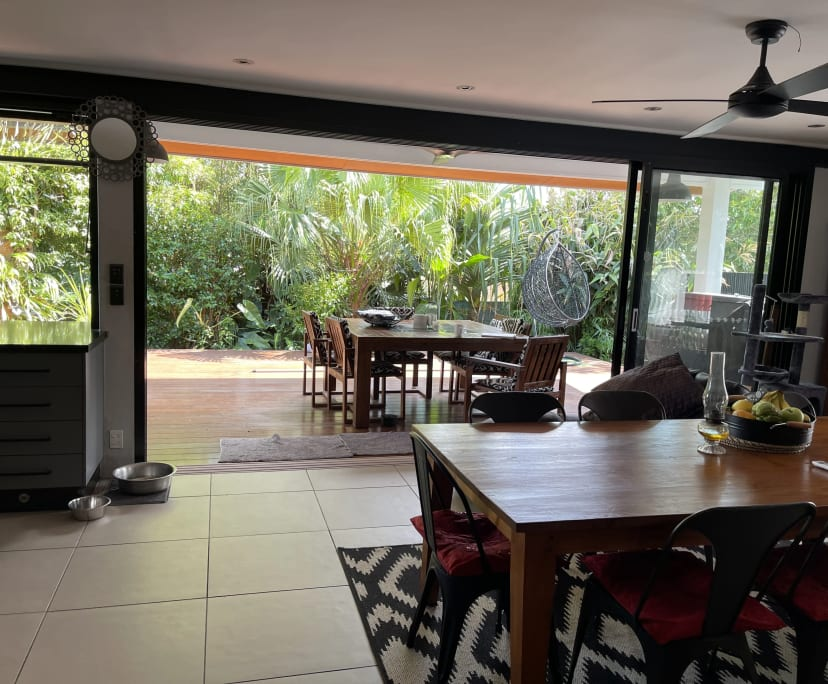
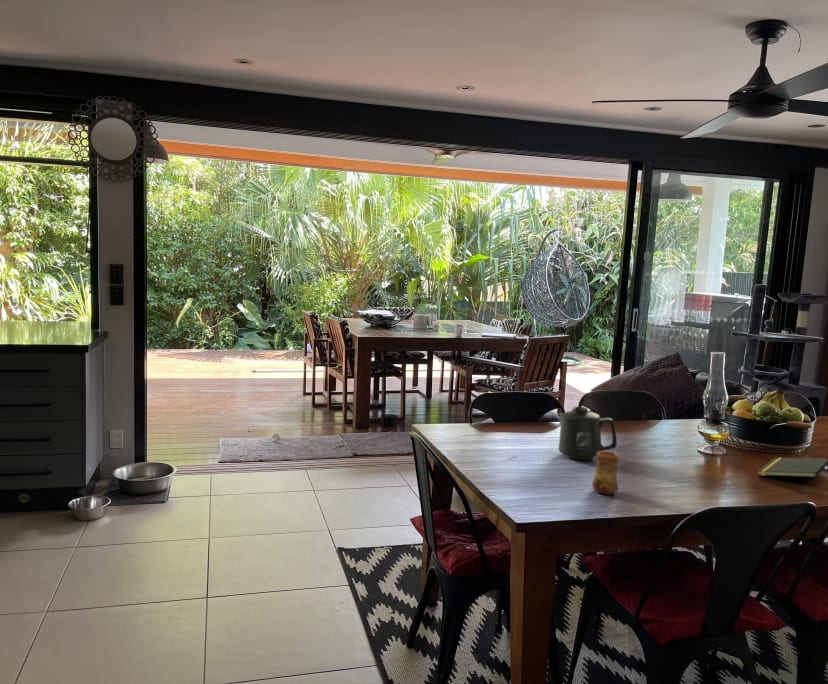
+ cup [591,450,620,495]
+ notepad [757,457,828,478]
+ mug [558,406,618,461]
